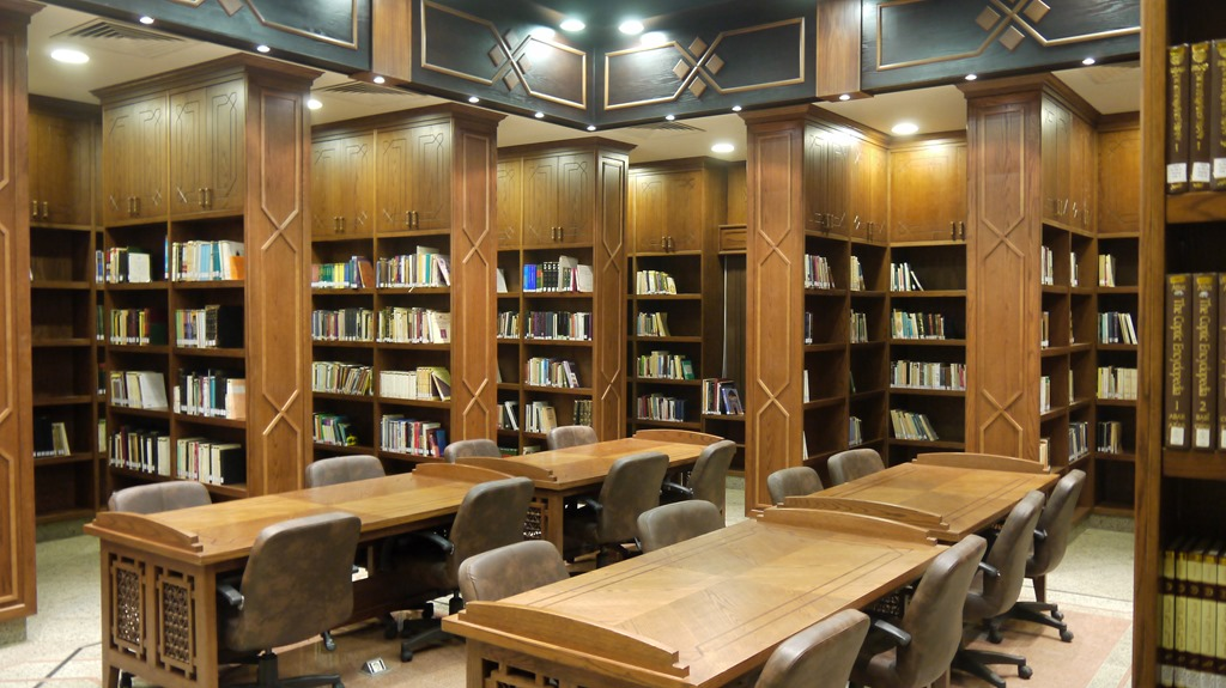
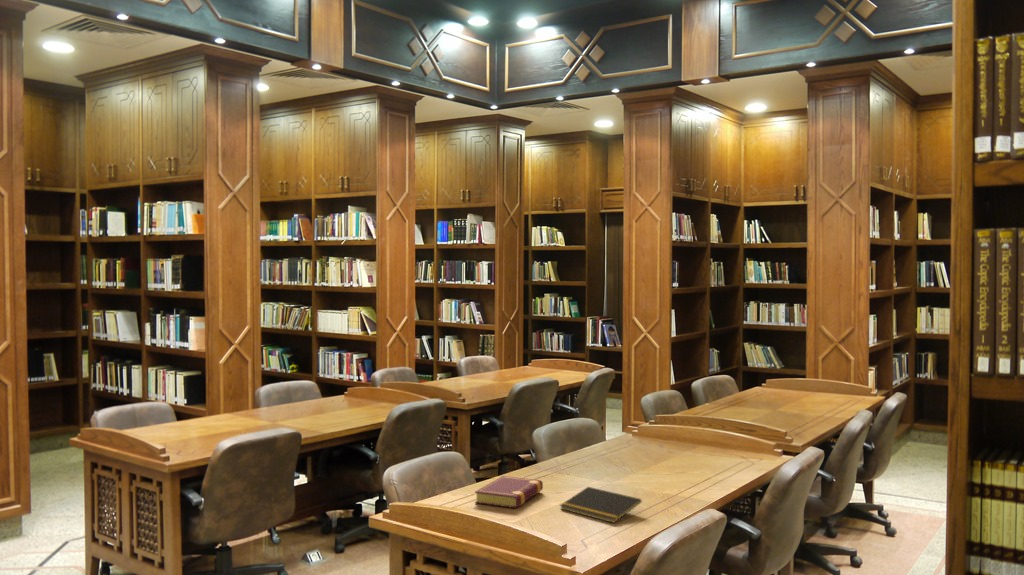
+ book [474,475,544,509]
+ notepad [559,486,642,524]
